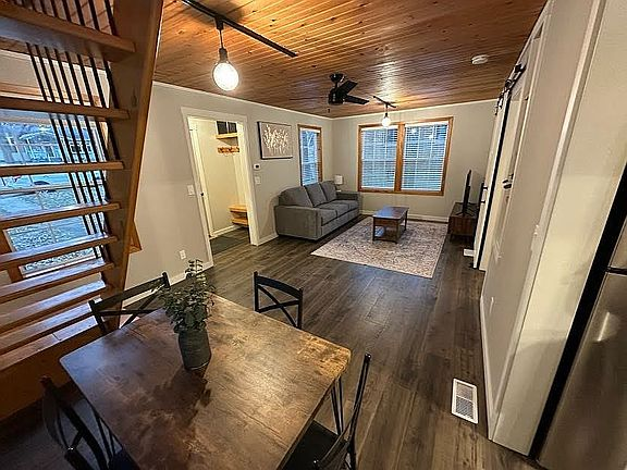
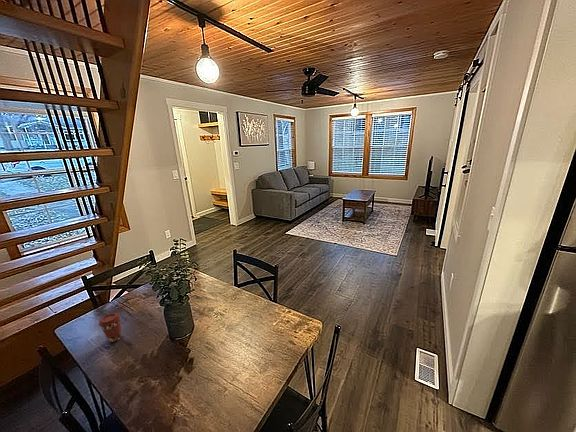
+ coffee cup [98,312,123,343]
